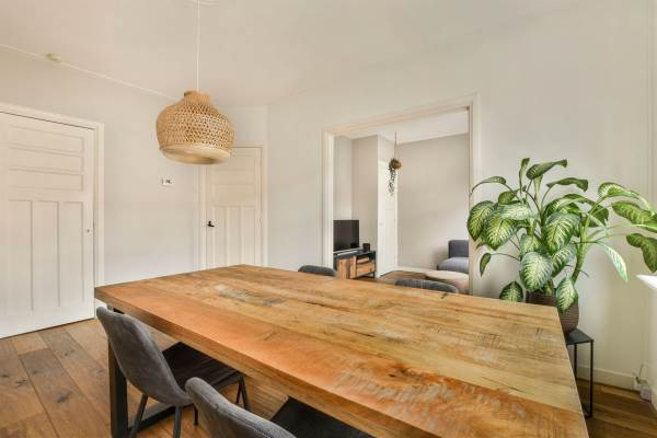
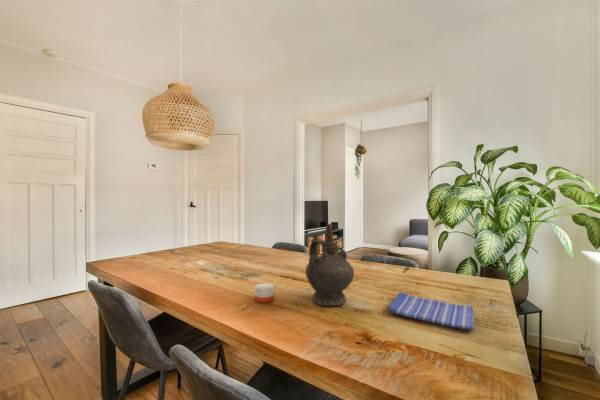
+ ceremonial vessel [304,223,355,307]
+ candle [254,271,275,304]
+ dish towel [387,291,475,331]
